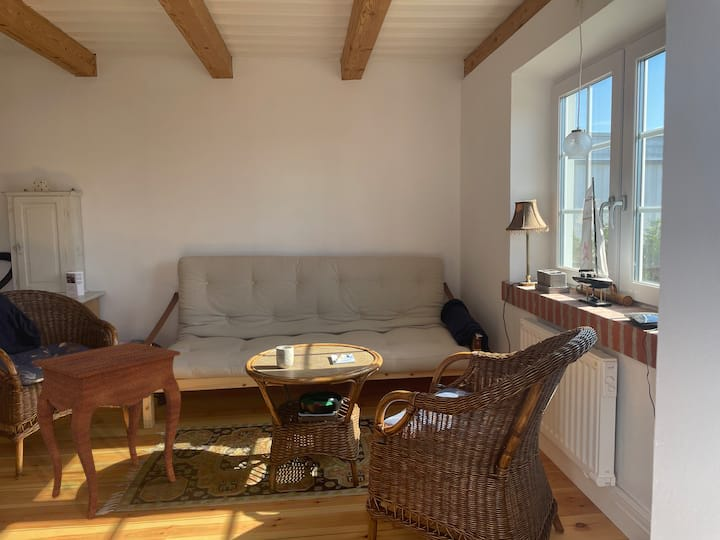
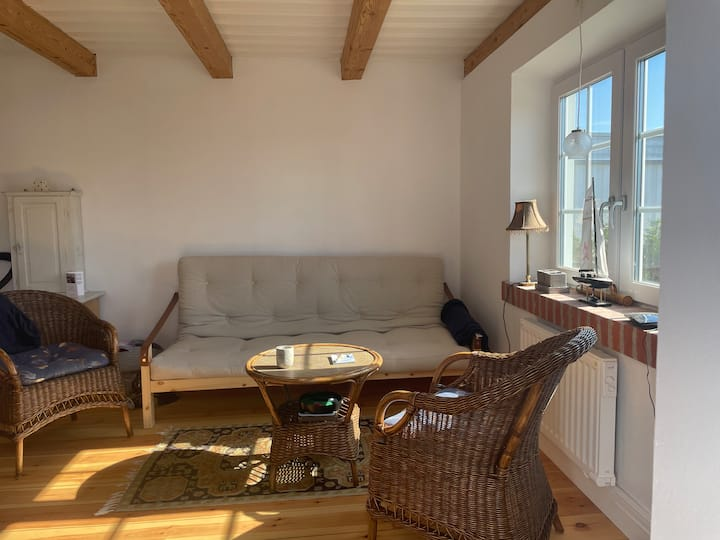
- side table [32,341,182,521]
